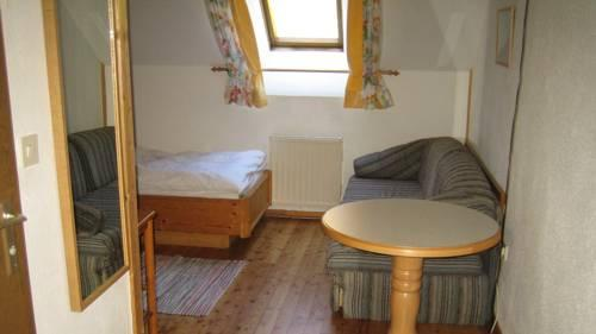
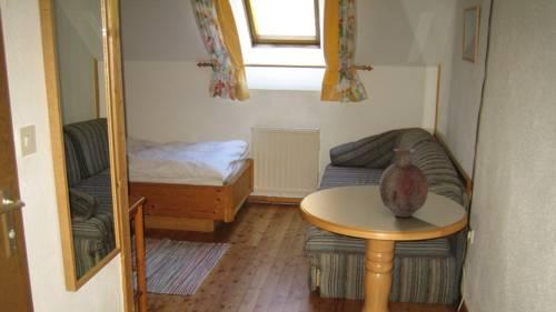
+ vase [378,148,429,219]
